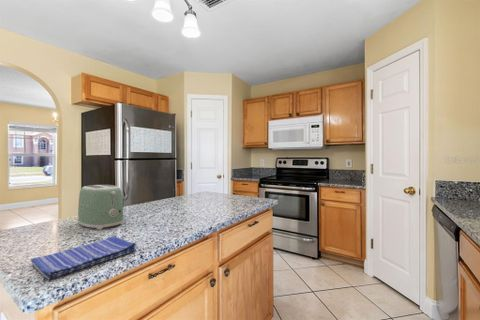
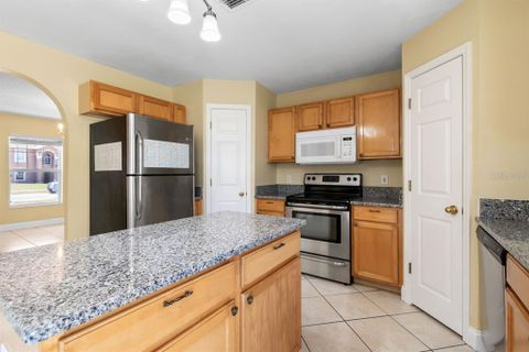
- toaster [77,184,125,231]
- dish towel [29,235,137,281]
